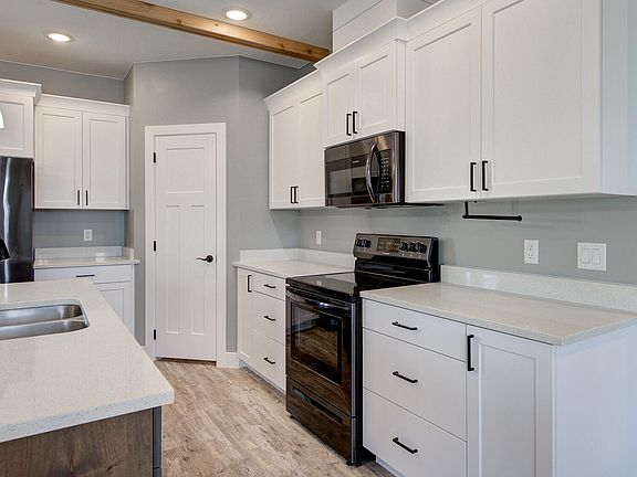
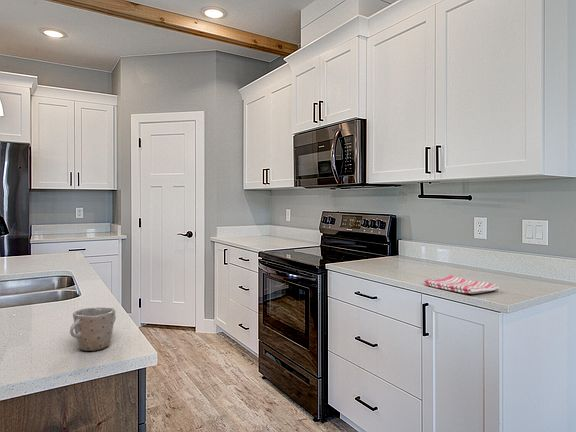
+ mug [69,307,117,352]
+ dish towel [424,274,500,295]
